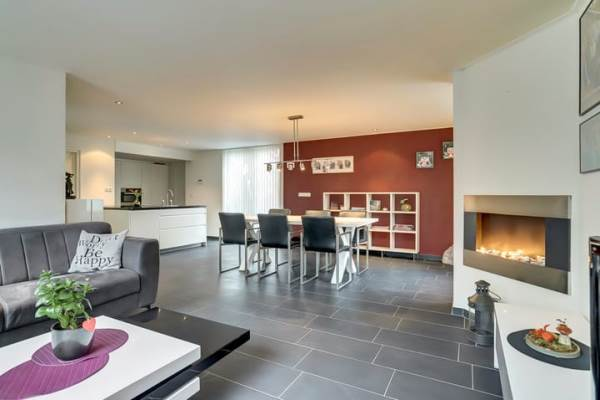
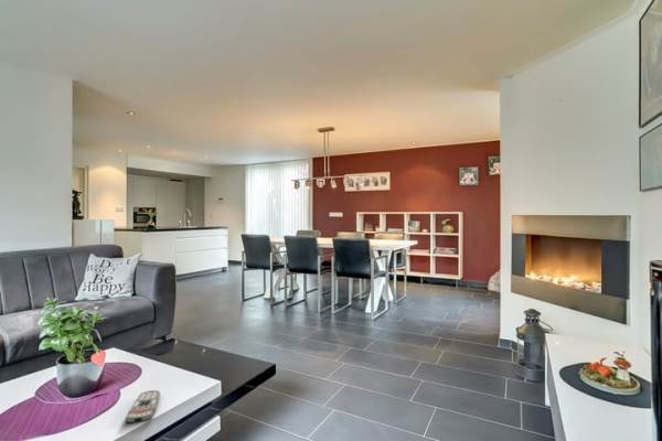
+ remote control [124,389,161,424]
